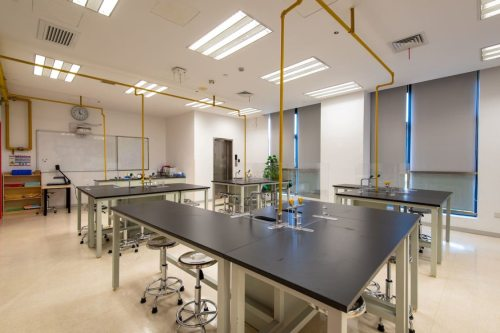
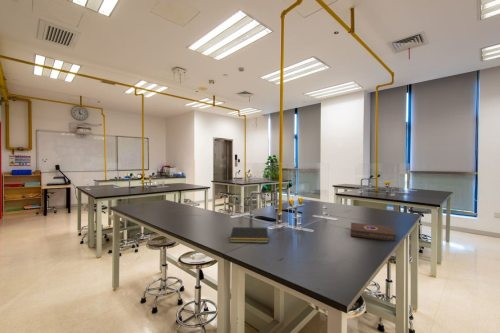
+ book [350,222,397,243]
+ notepad [229,226,269,244]
